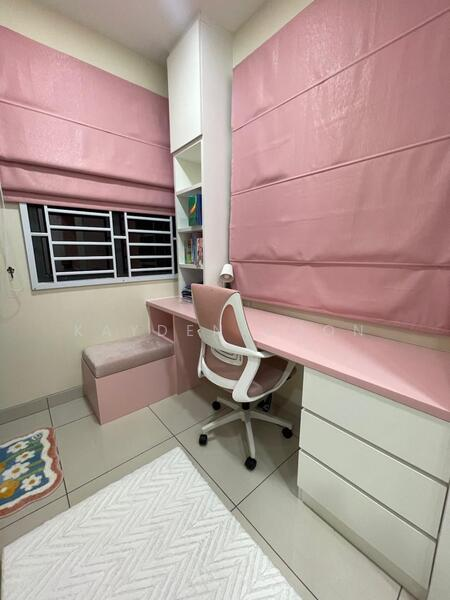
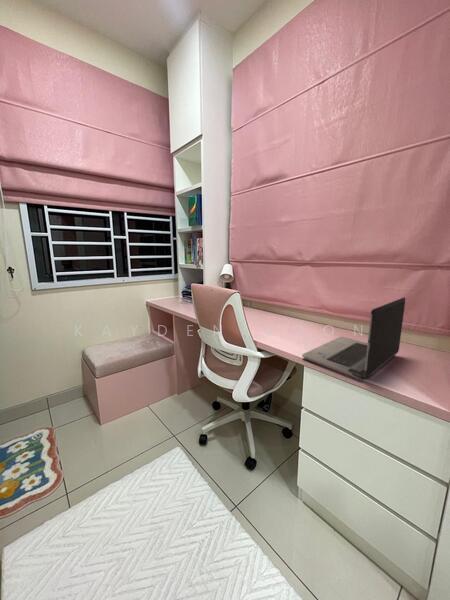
+ laptop computer [301,296,406,381]
